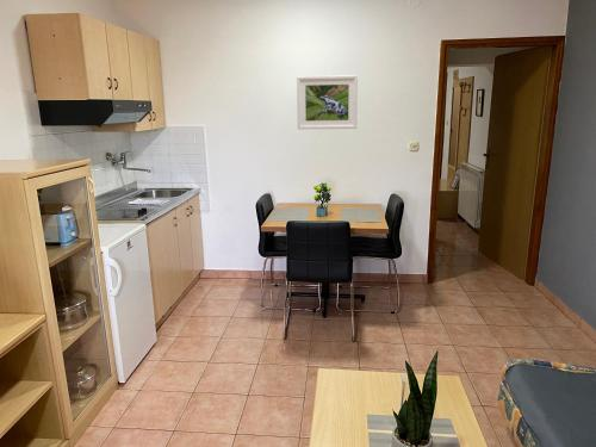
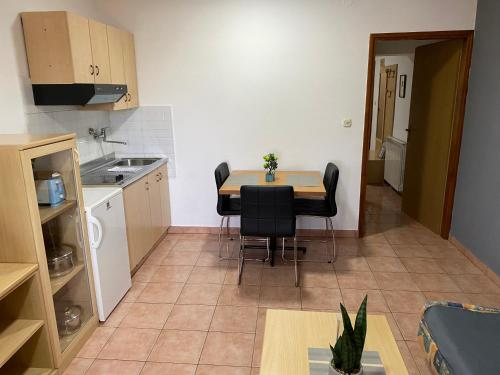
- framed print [296,74,359,130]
